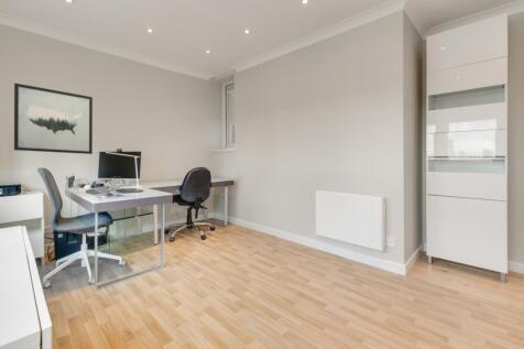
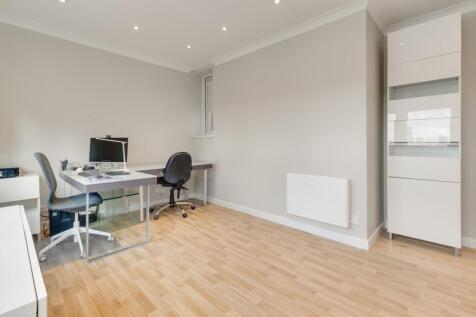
- wall art [13,81,94,155]
